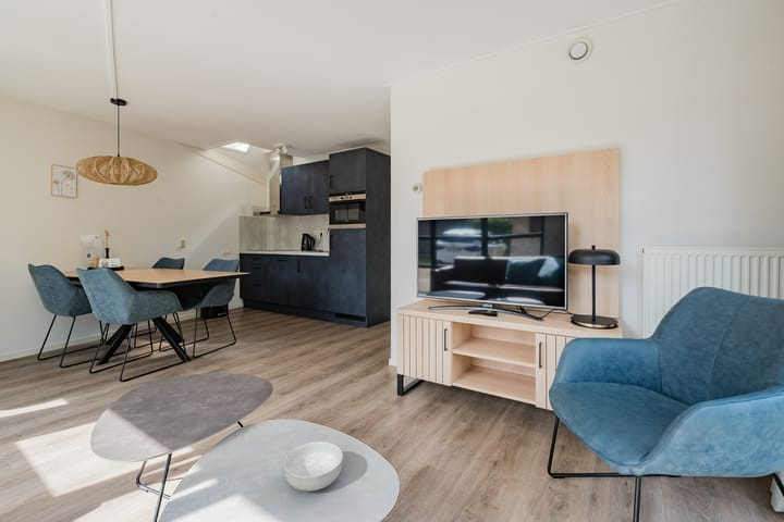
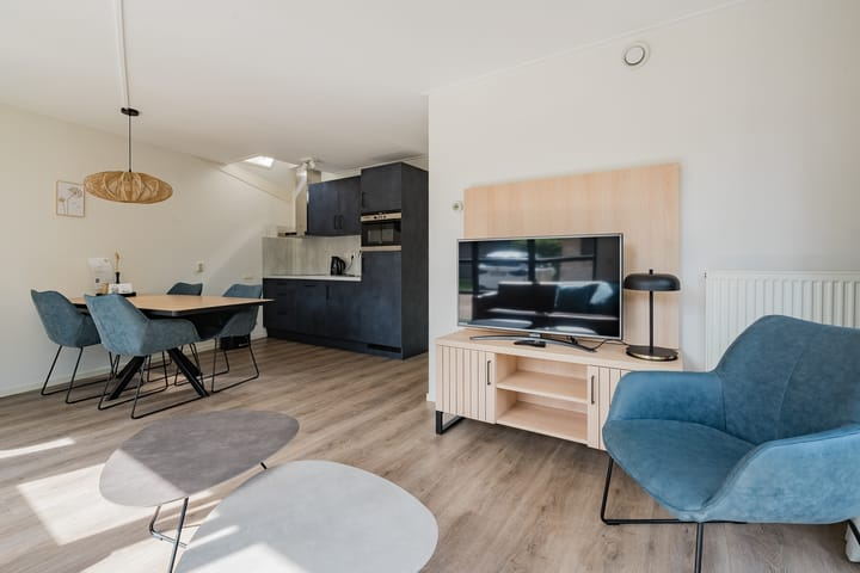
- cereal bowl [282,440,344,492]
